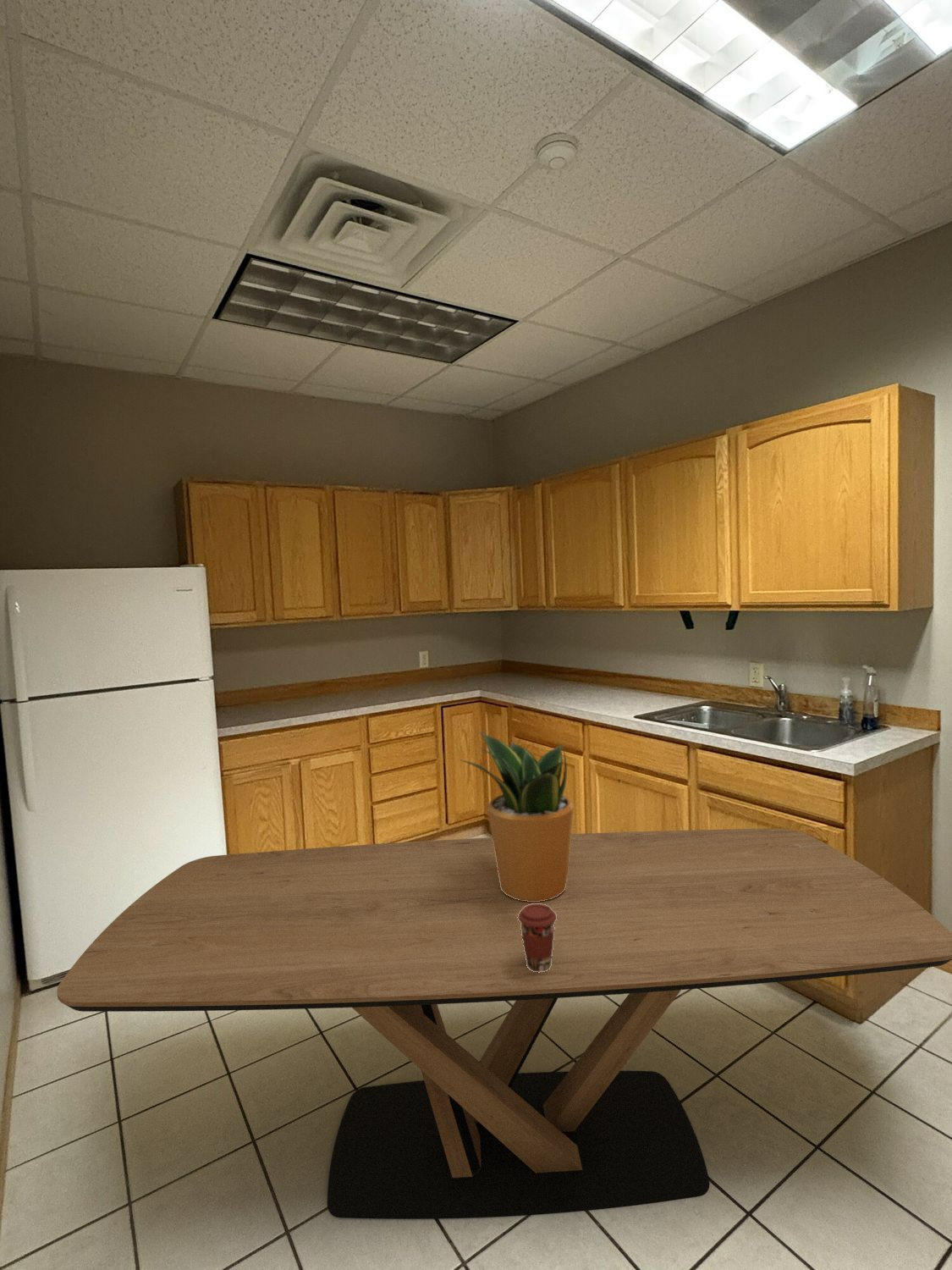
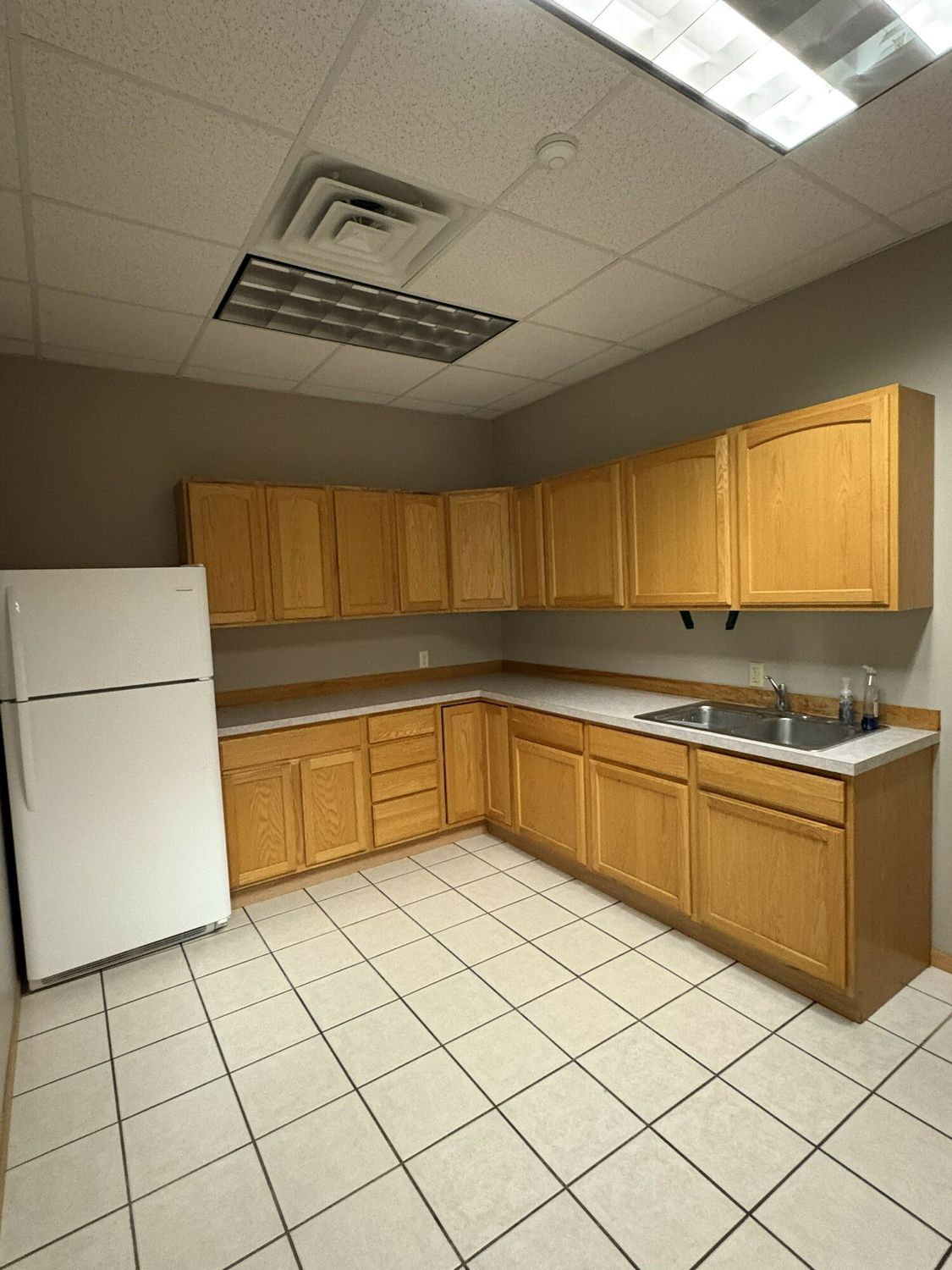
- dining table [56,827,952,1220]
- coffee cup [517,903,557,973]
- potted plant [460,731,575,902]
